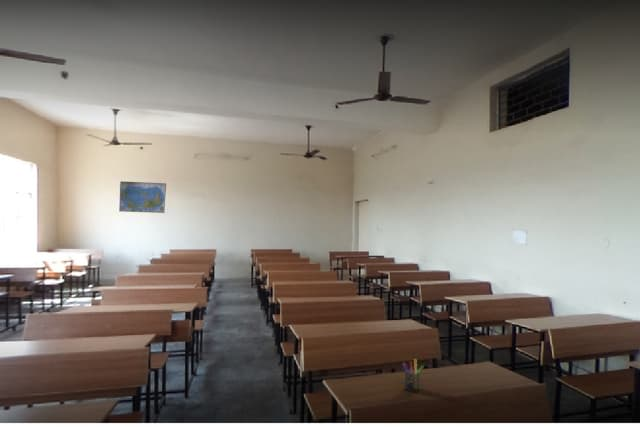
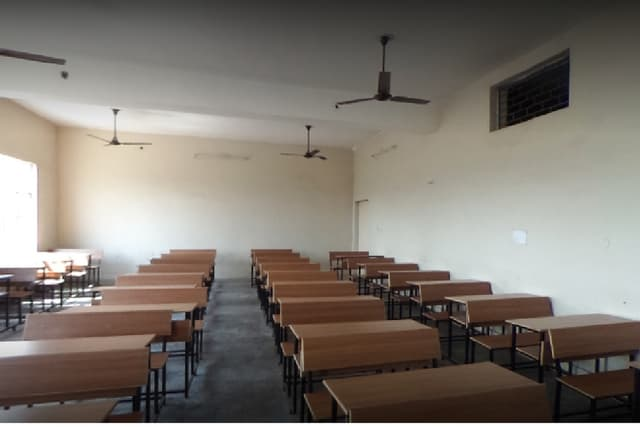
- pen holder [402,358,424,393]
- world map [118,181,167,214]
